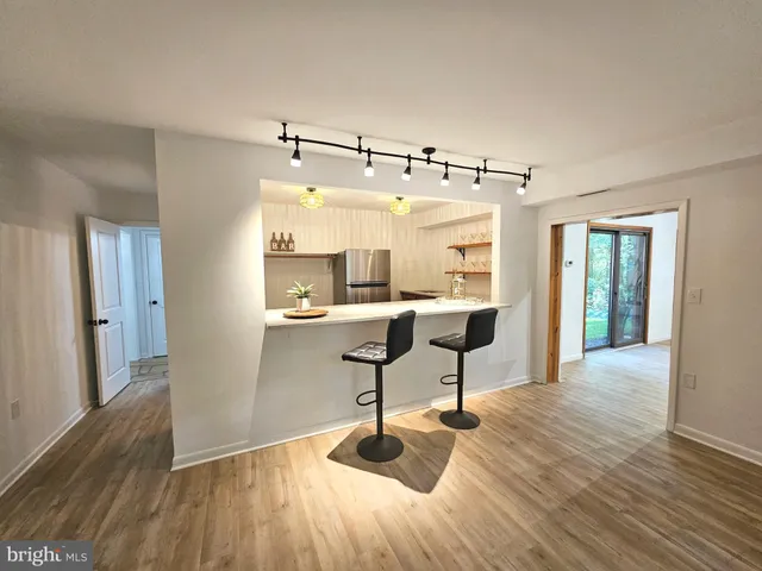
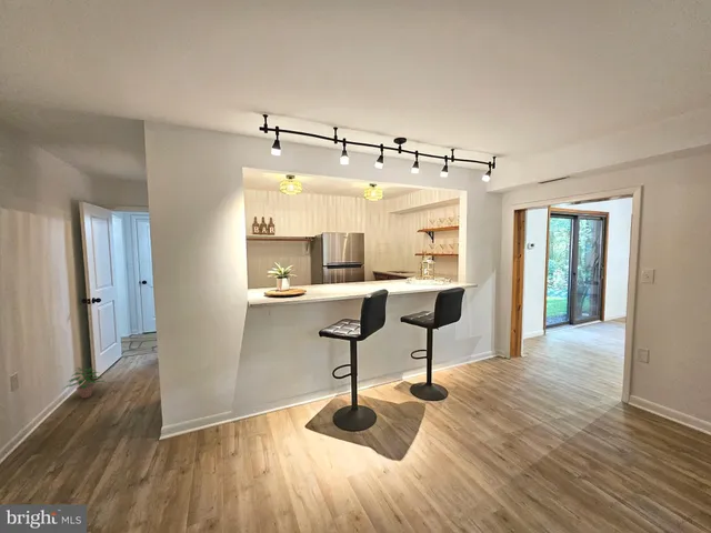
+ potted plant [62,365,106,400]
